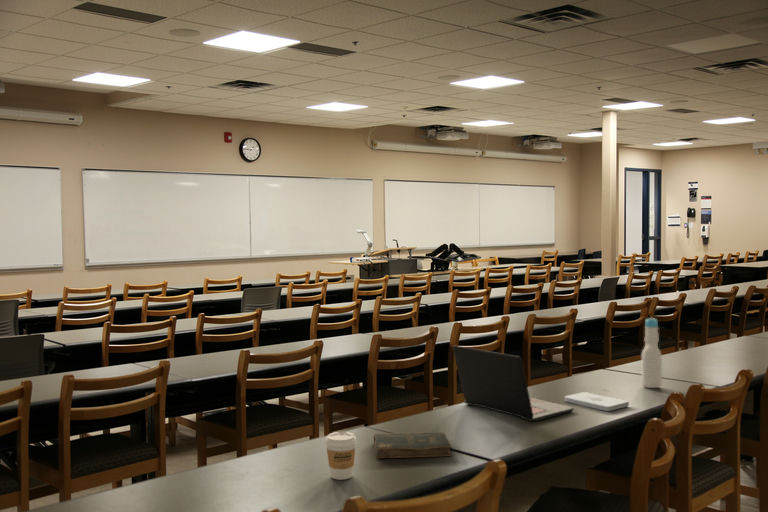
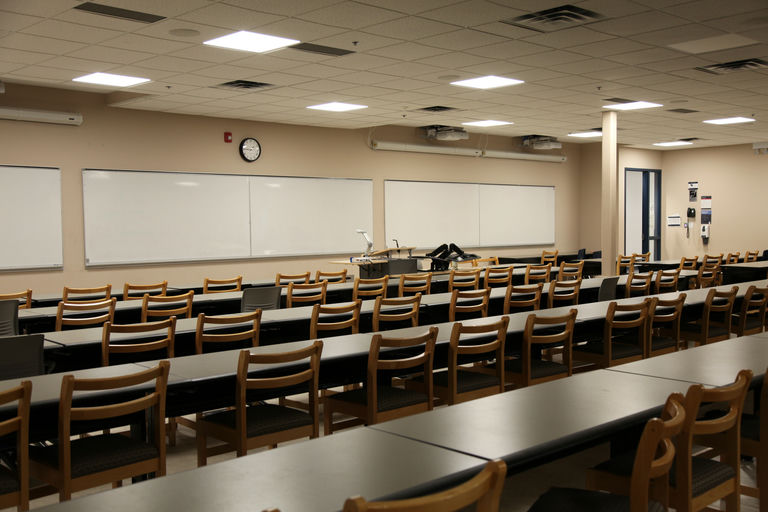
- bible [373,431,453,459]
- laptop [452,345,574,422]
- bottle [641,317,663,389]
- coffee cup [324,431,357,481]
- notepad [564,391,630,412]
